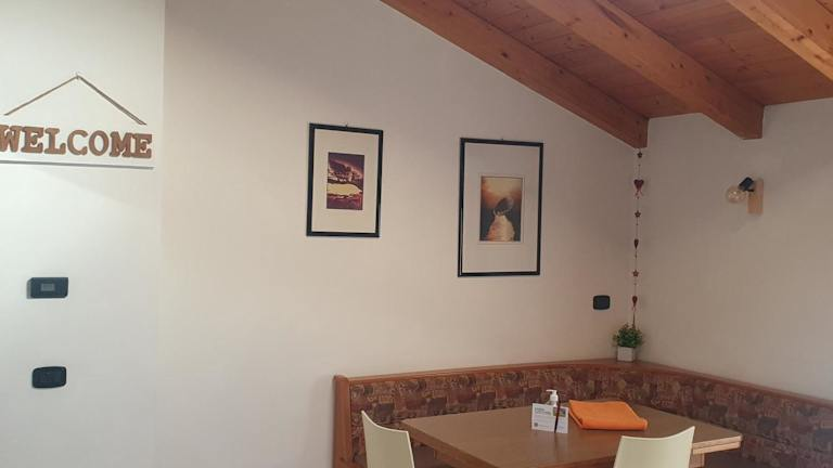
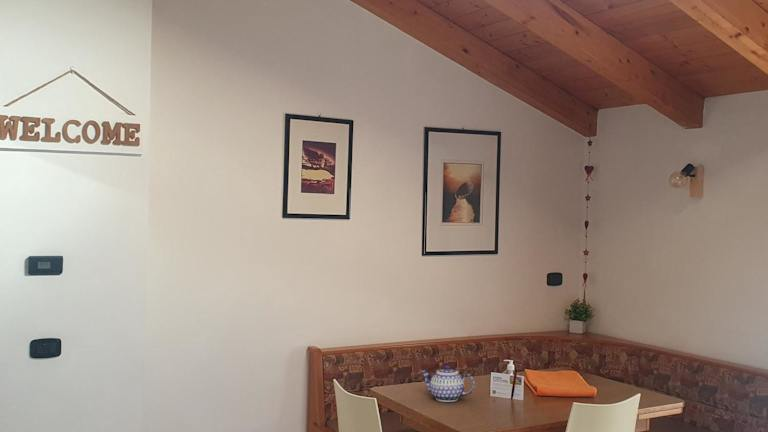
+ teapot [420,364,476,403]
